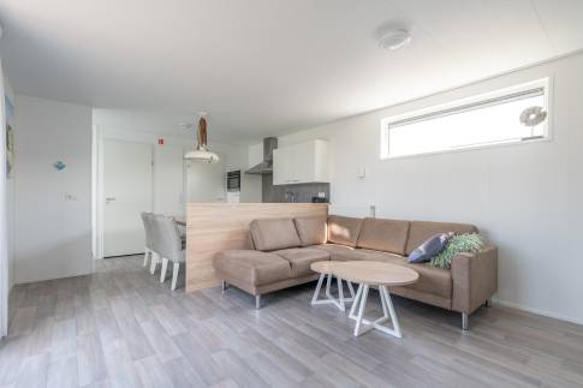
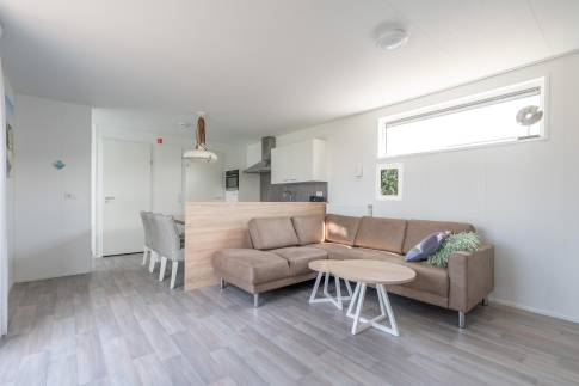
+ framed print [375,161,405,202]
